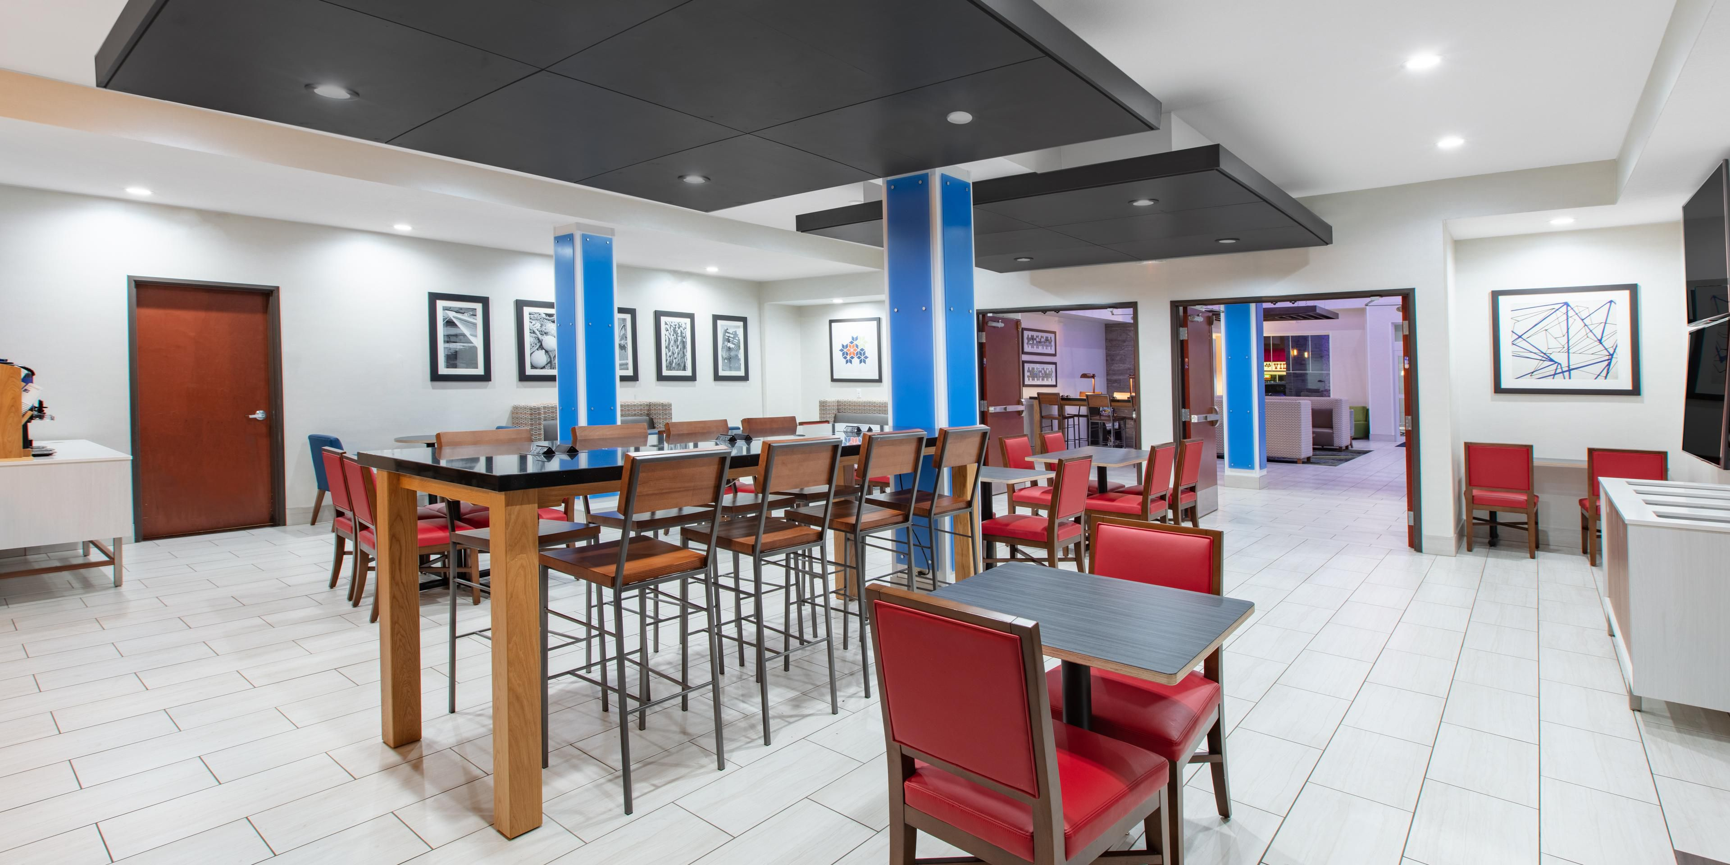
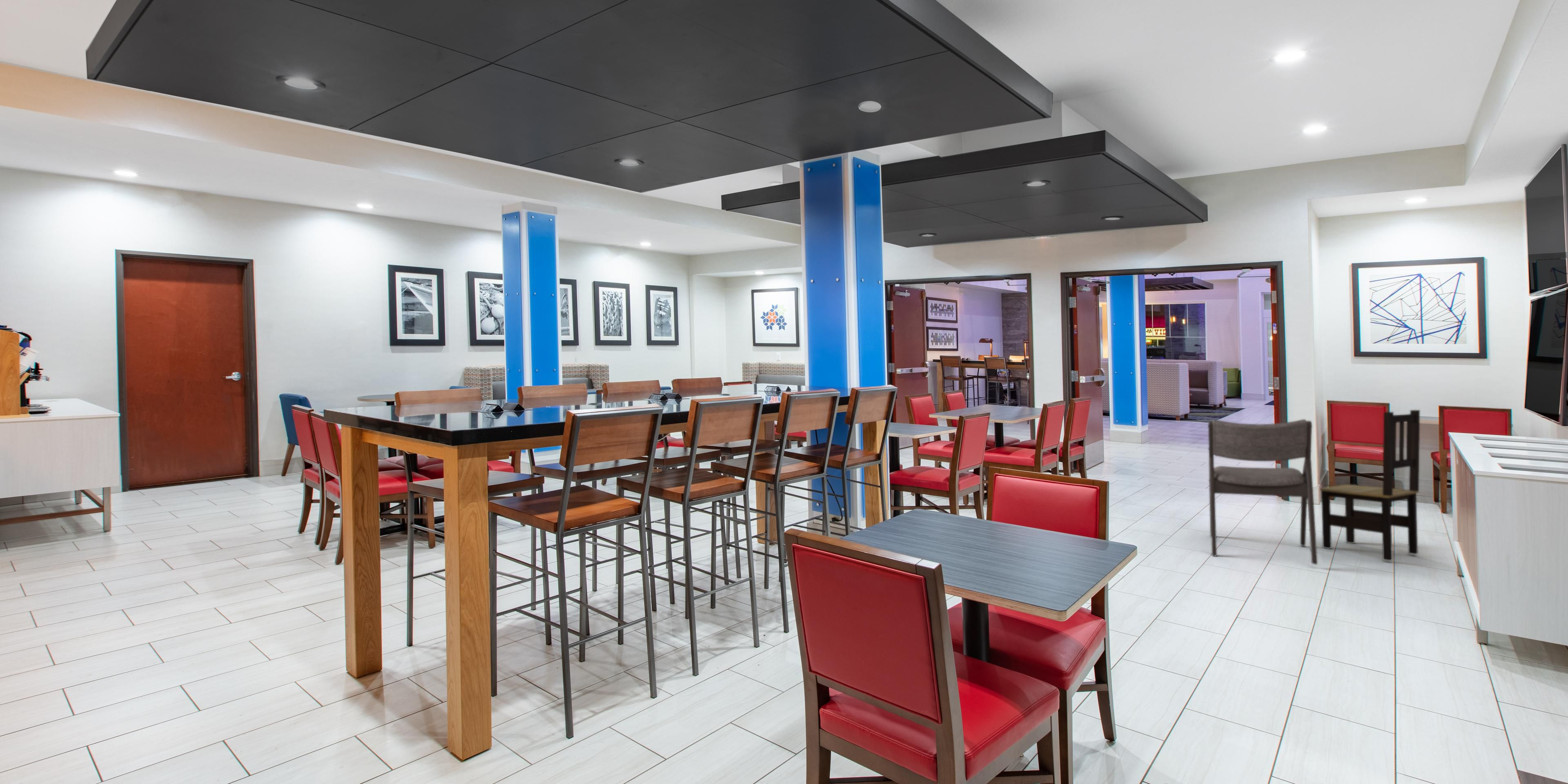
+ chair [1207,419,1318,565]
+ dining chair [1319,410,1420,561]
